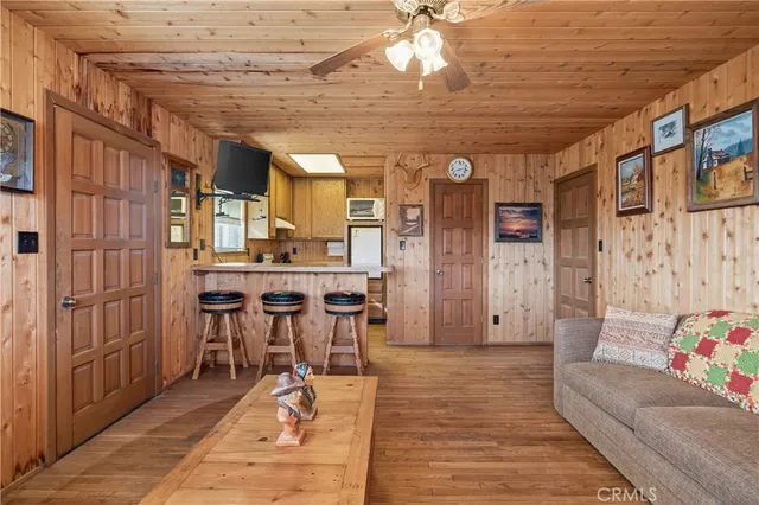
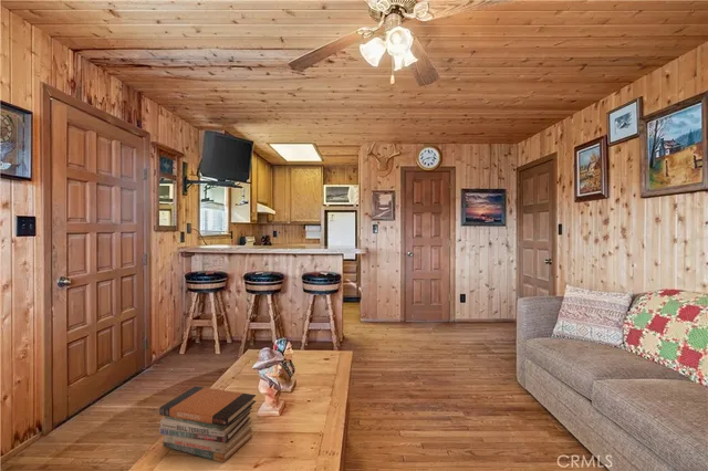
+ book stack [158,385,257,463]
